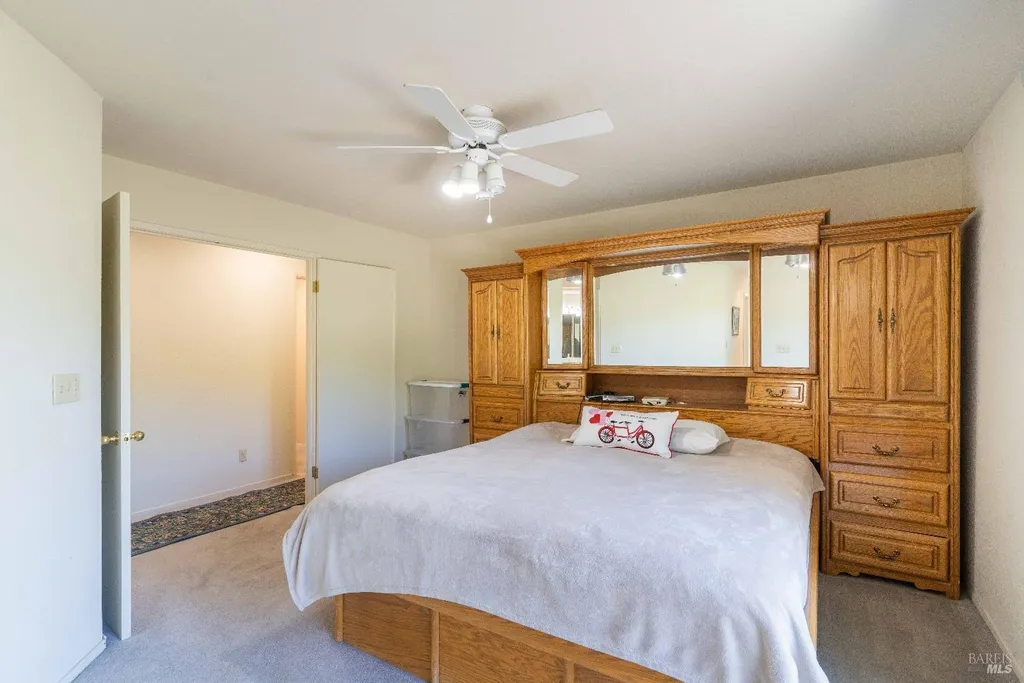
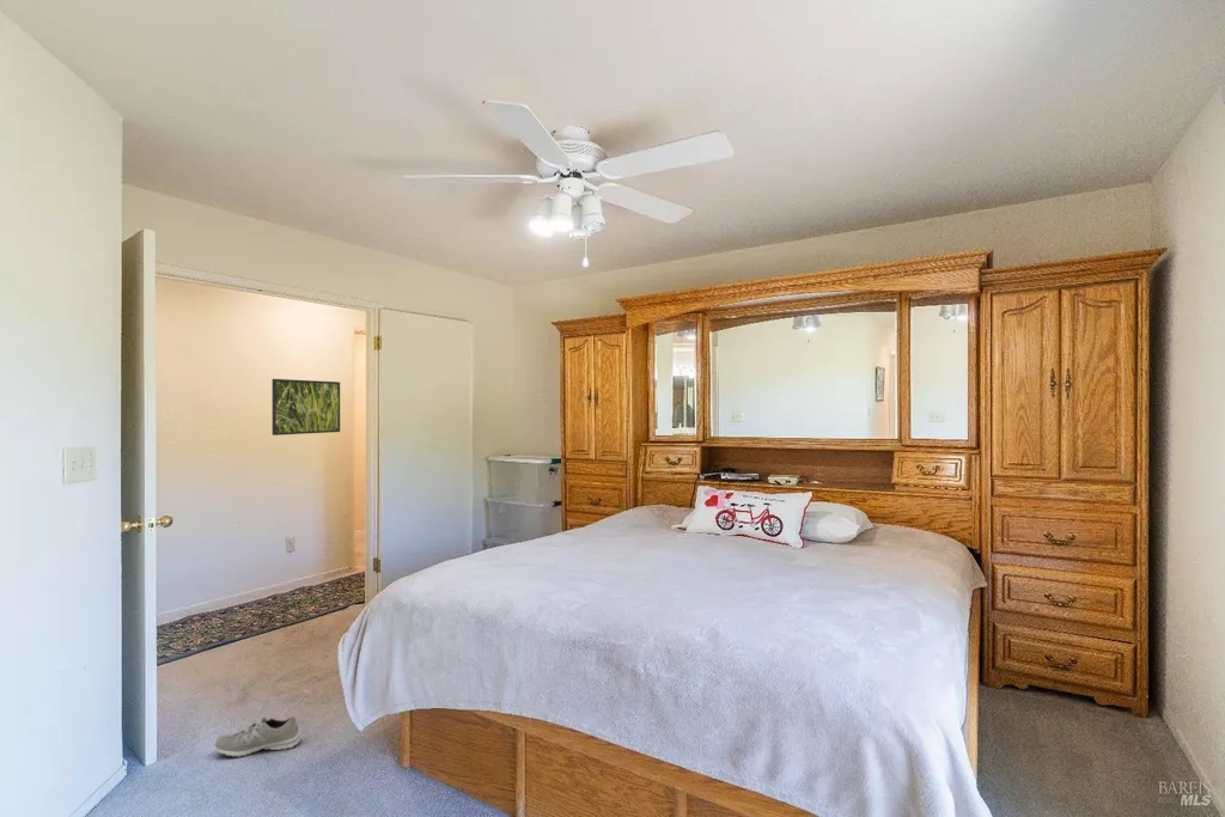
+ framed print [272,378,341,437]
+ sneaker [213,715,301,758]
